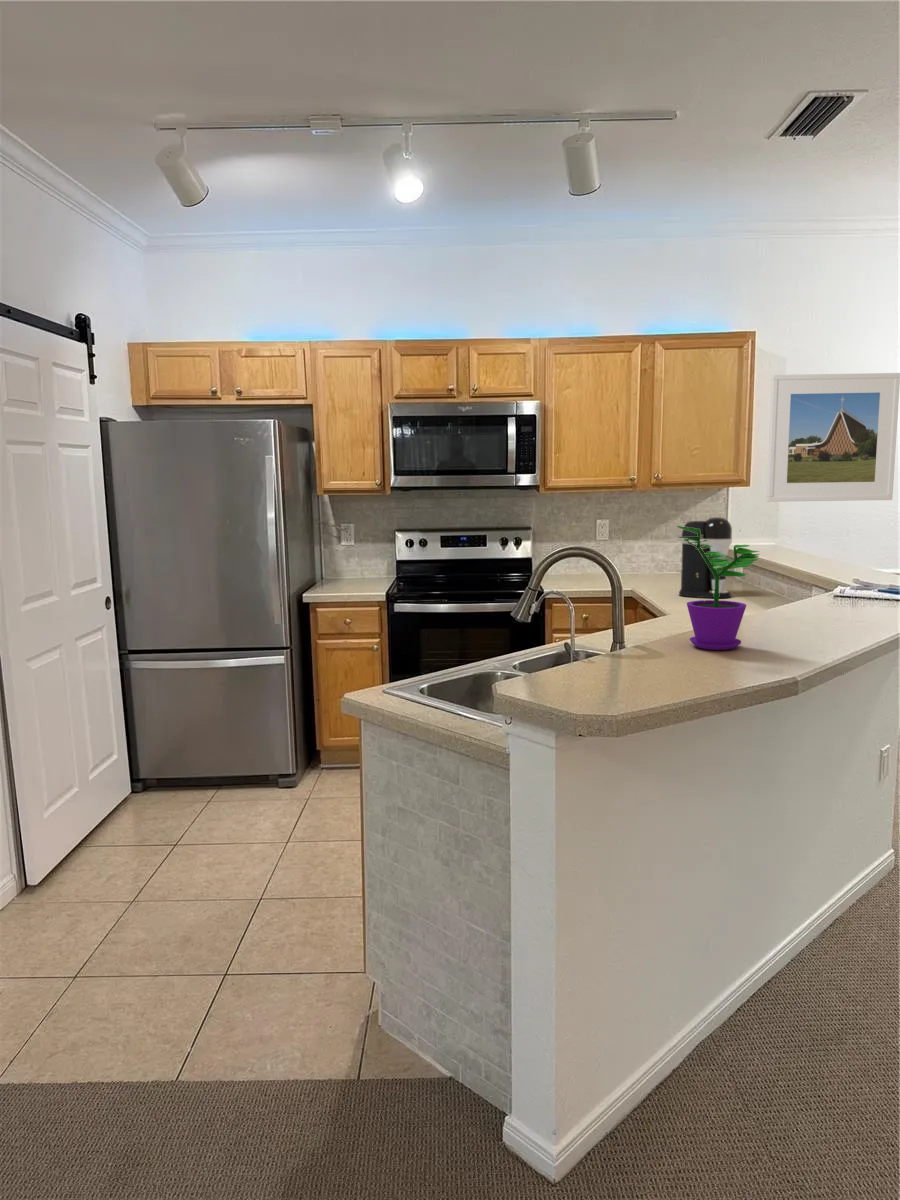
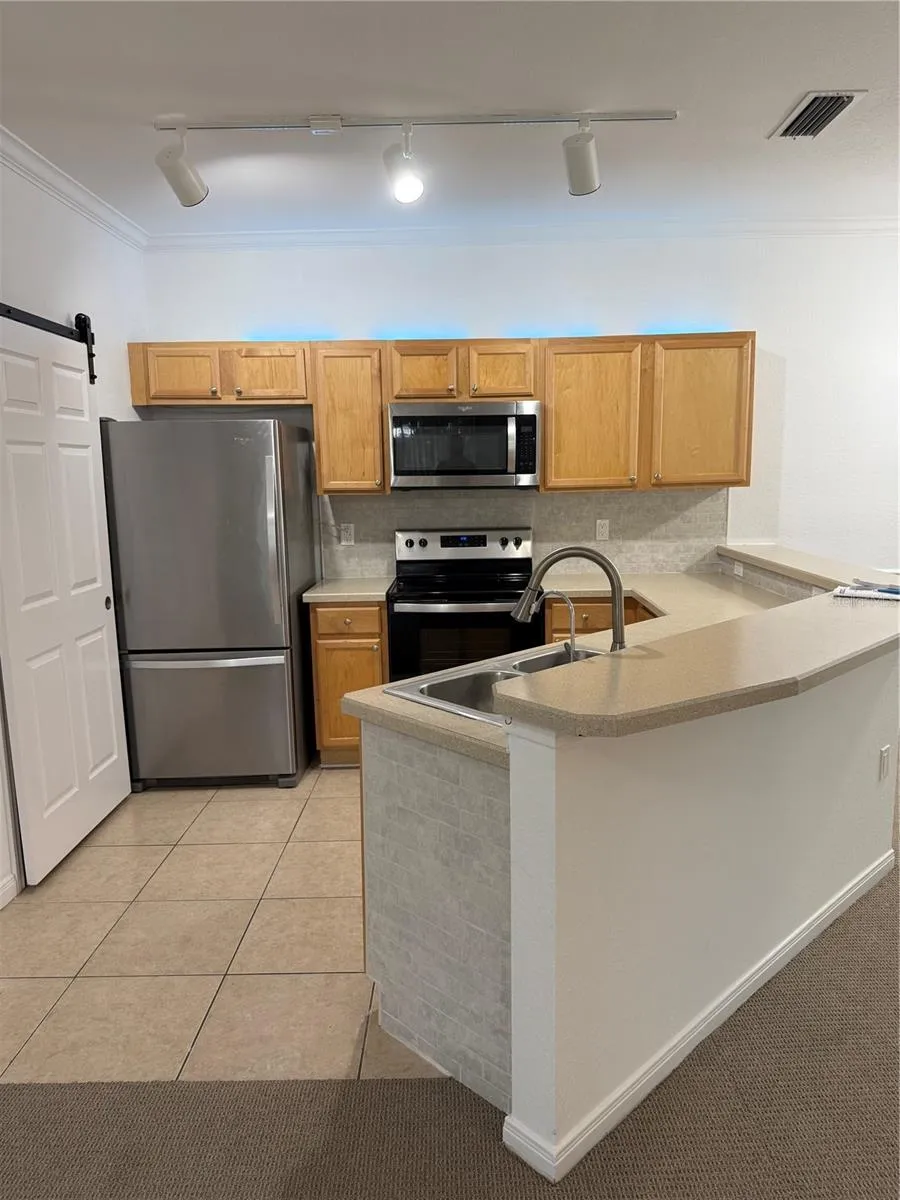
- flower pot [676,517,761,651]
- coffee maker [678,516,733,599]
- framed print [766,372,900,503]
